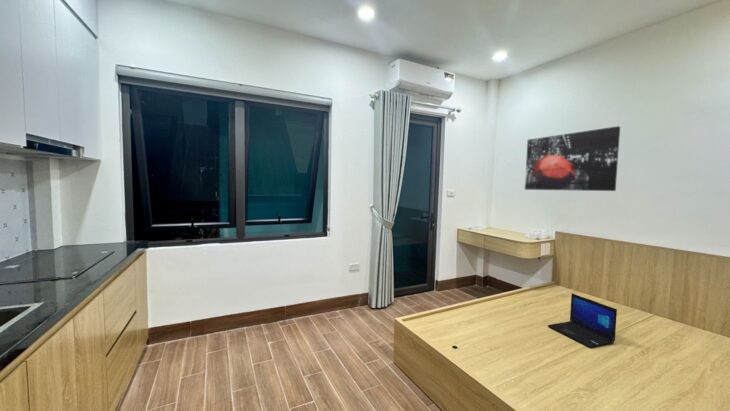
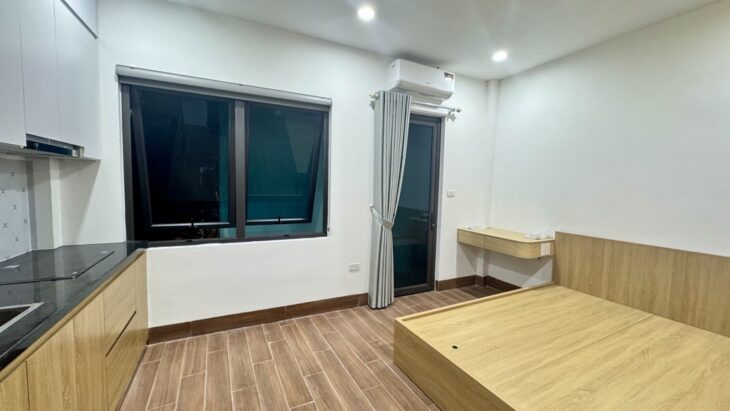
- laptop [547,292,618,348]
- wall art [524,125,621,192]
